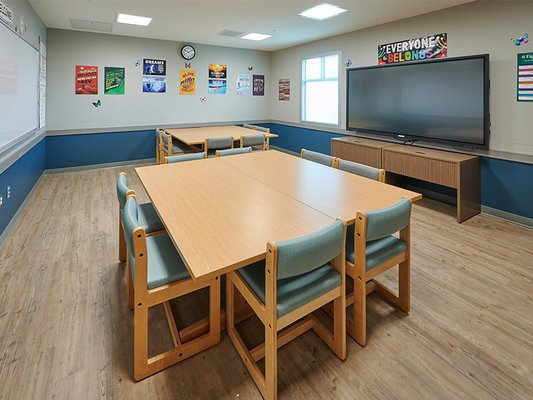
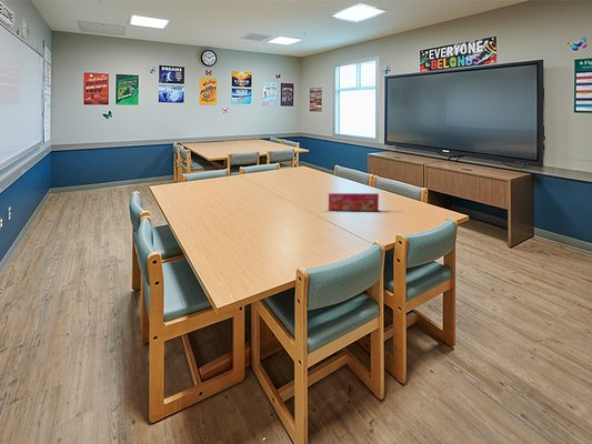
+ tissue box [328,192,380,212]
